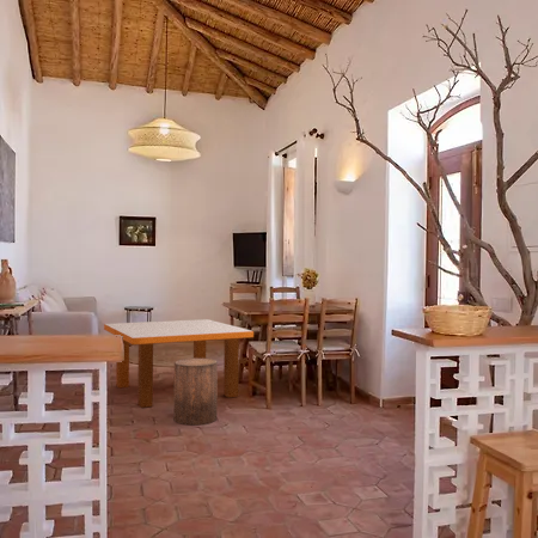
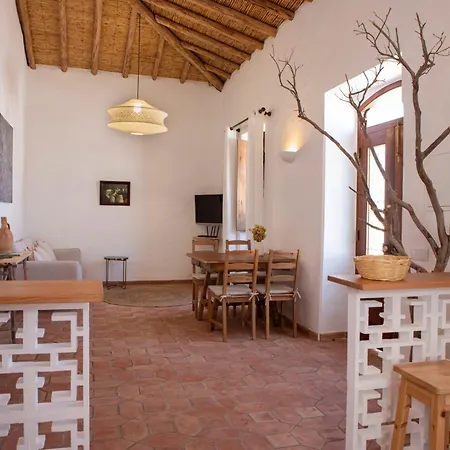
- coffee table [103,318,255,409]
- stool [172,357,219,426]
